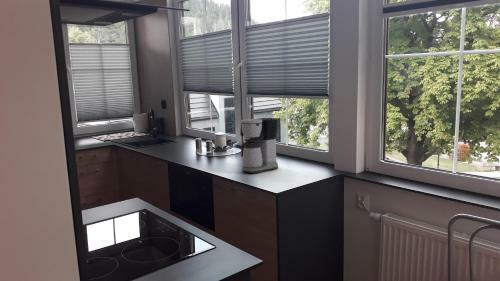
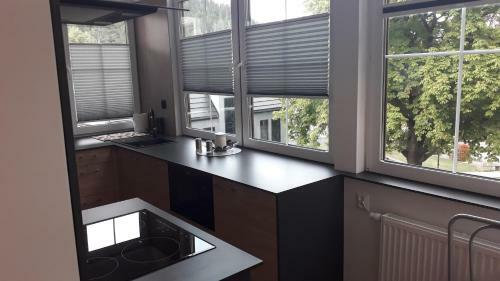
- coffee maker [239,117,279,175]
